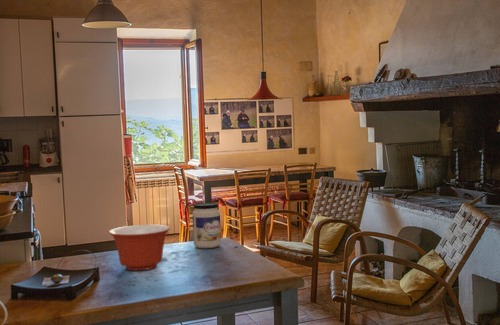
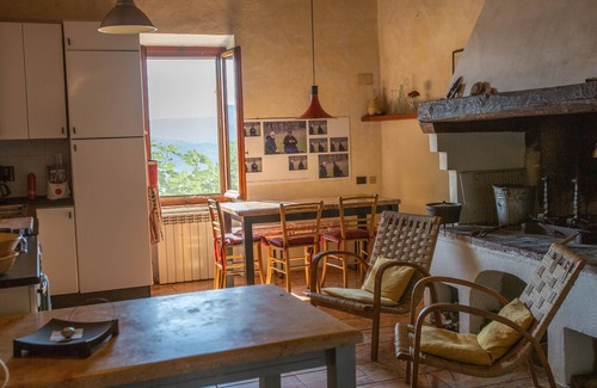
- mixing bowl [108,224,171,271]
- jar [192,202,222,249]
